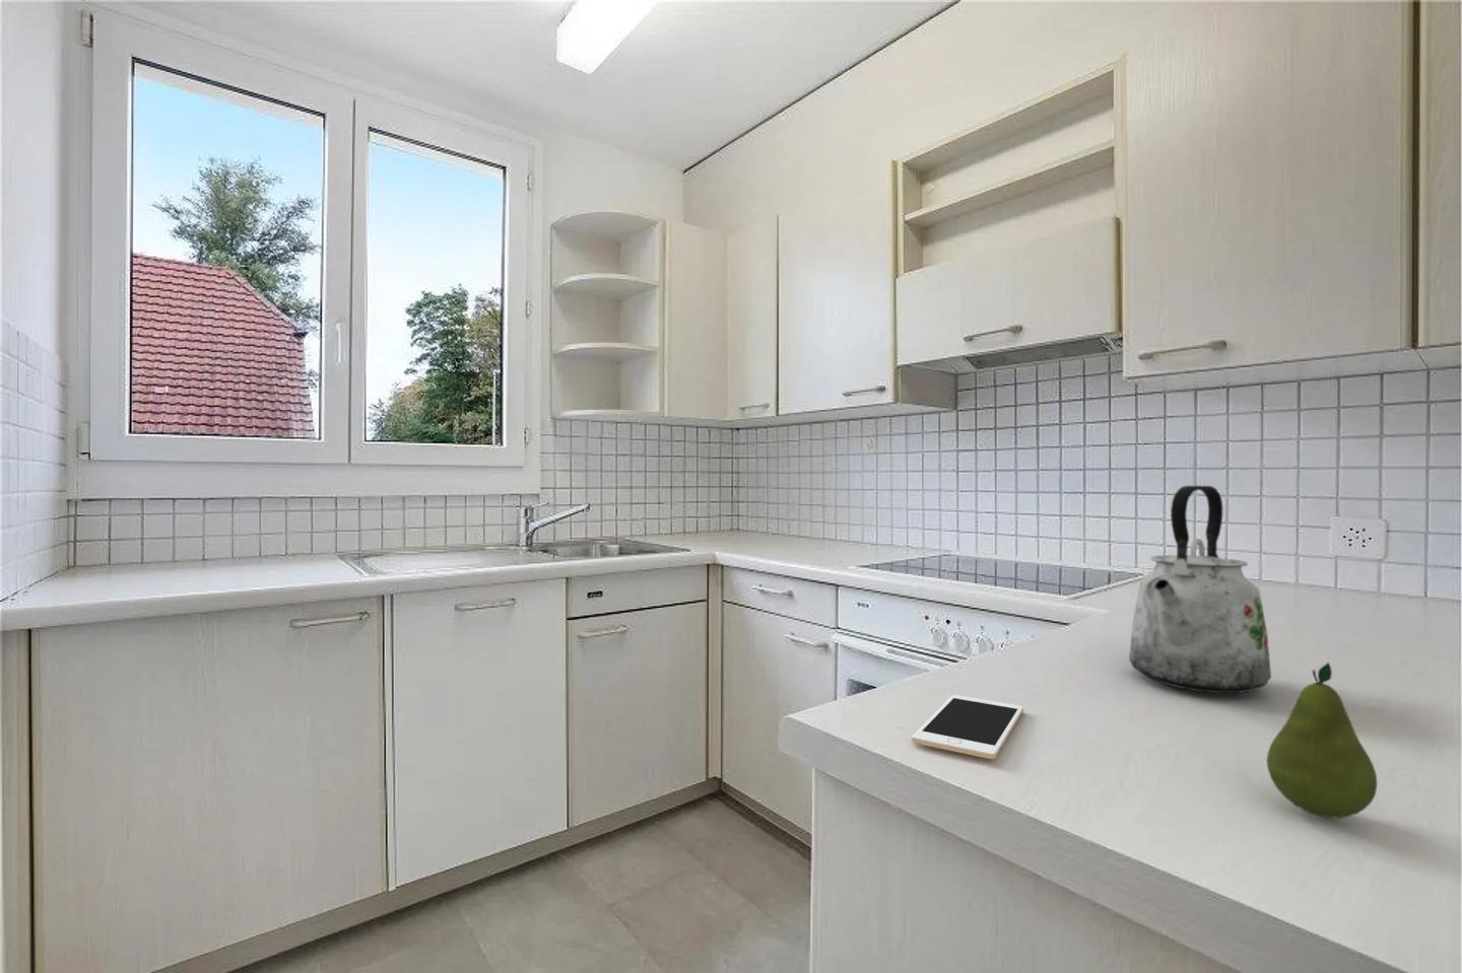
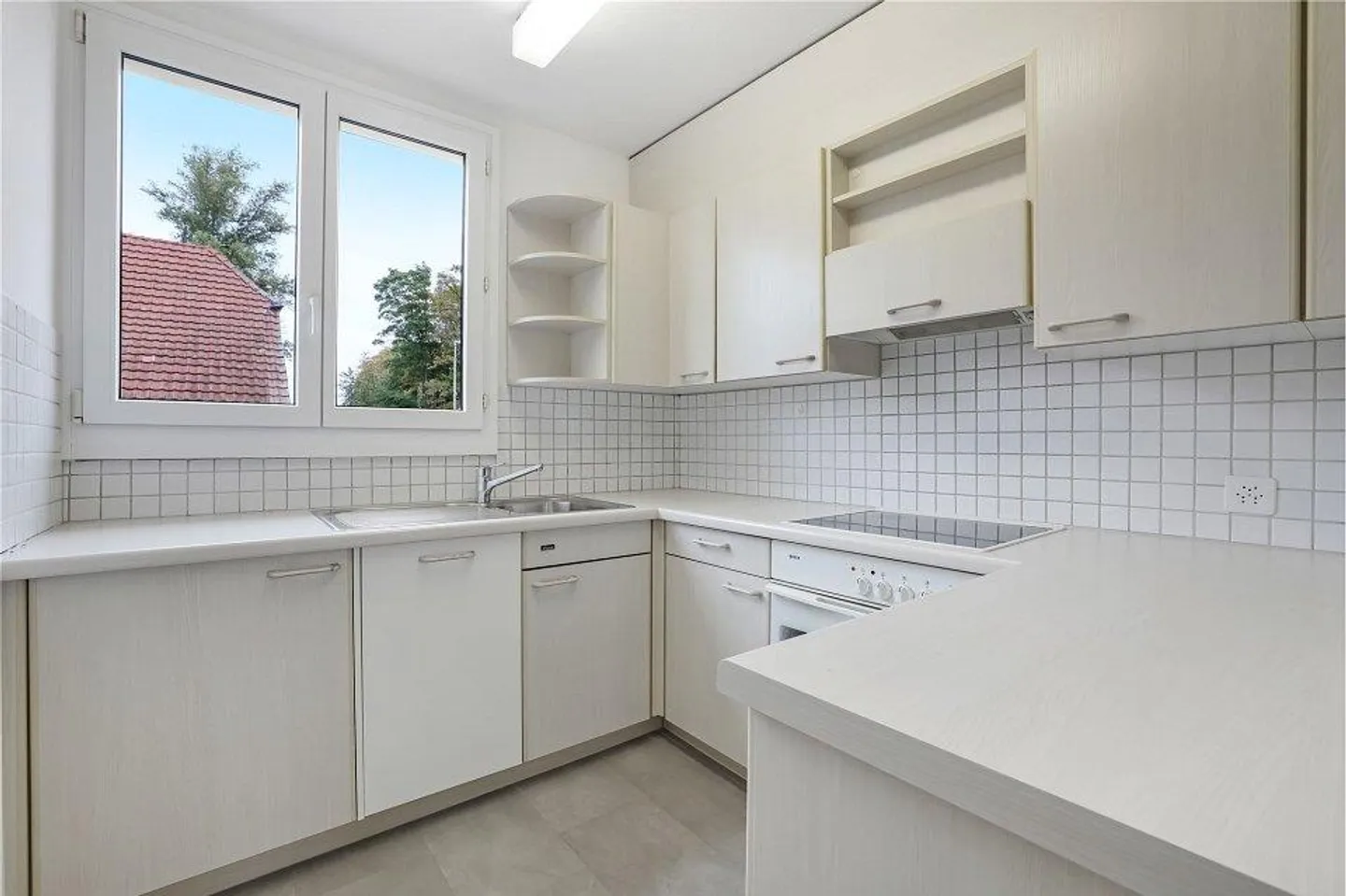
- cell phone [910,694,1024,760]
- kettle [1127,485,1272,694]
- fruit [1266,660,1377,819]
